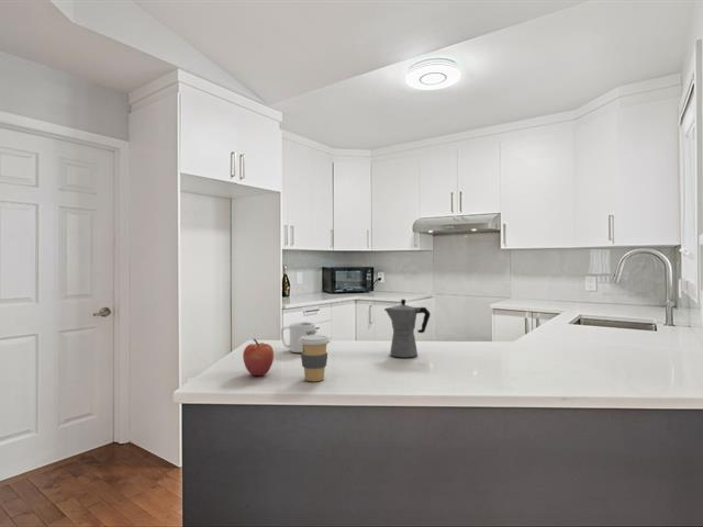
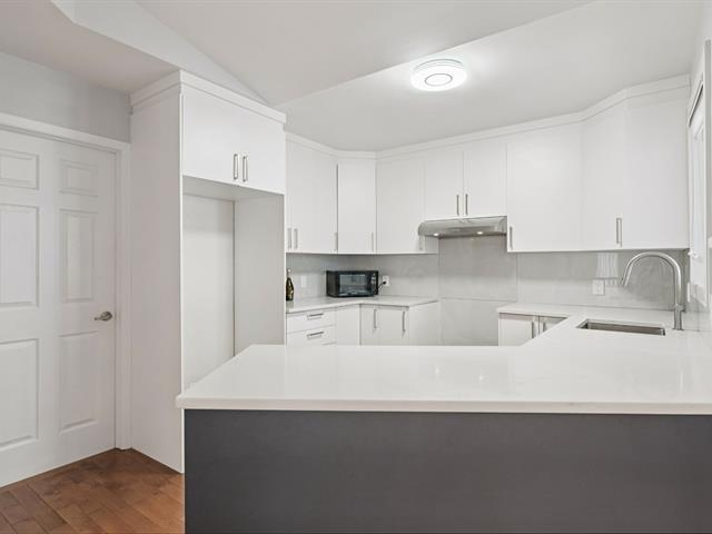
- coffeepot [383,299,432,358]
- apple [242,338,275,377]
- mug [280,322,316,354]
- coffee cup [299,334,331,382]
